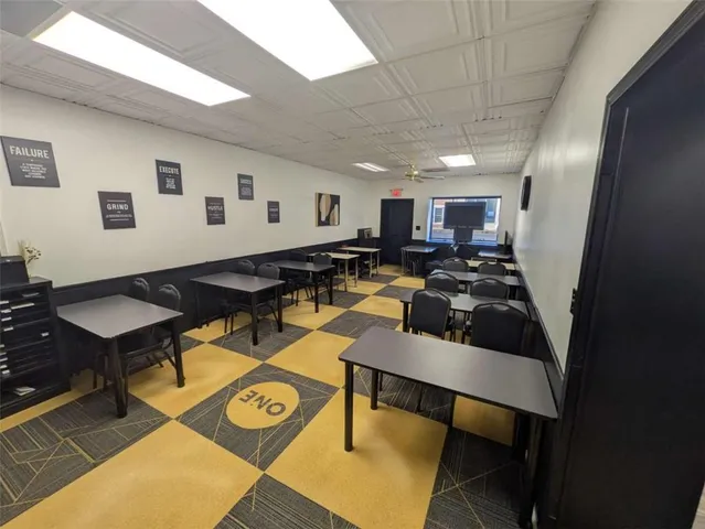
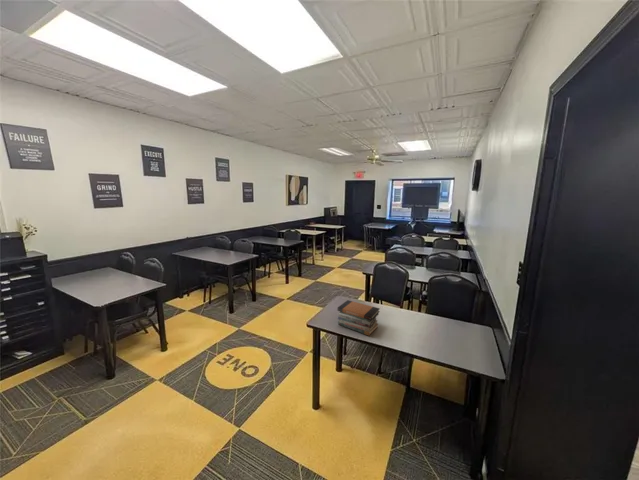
+ book stack [336,299,381,337]
